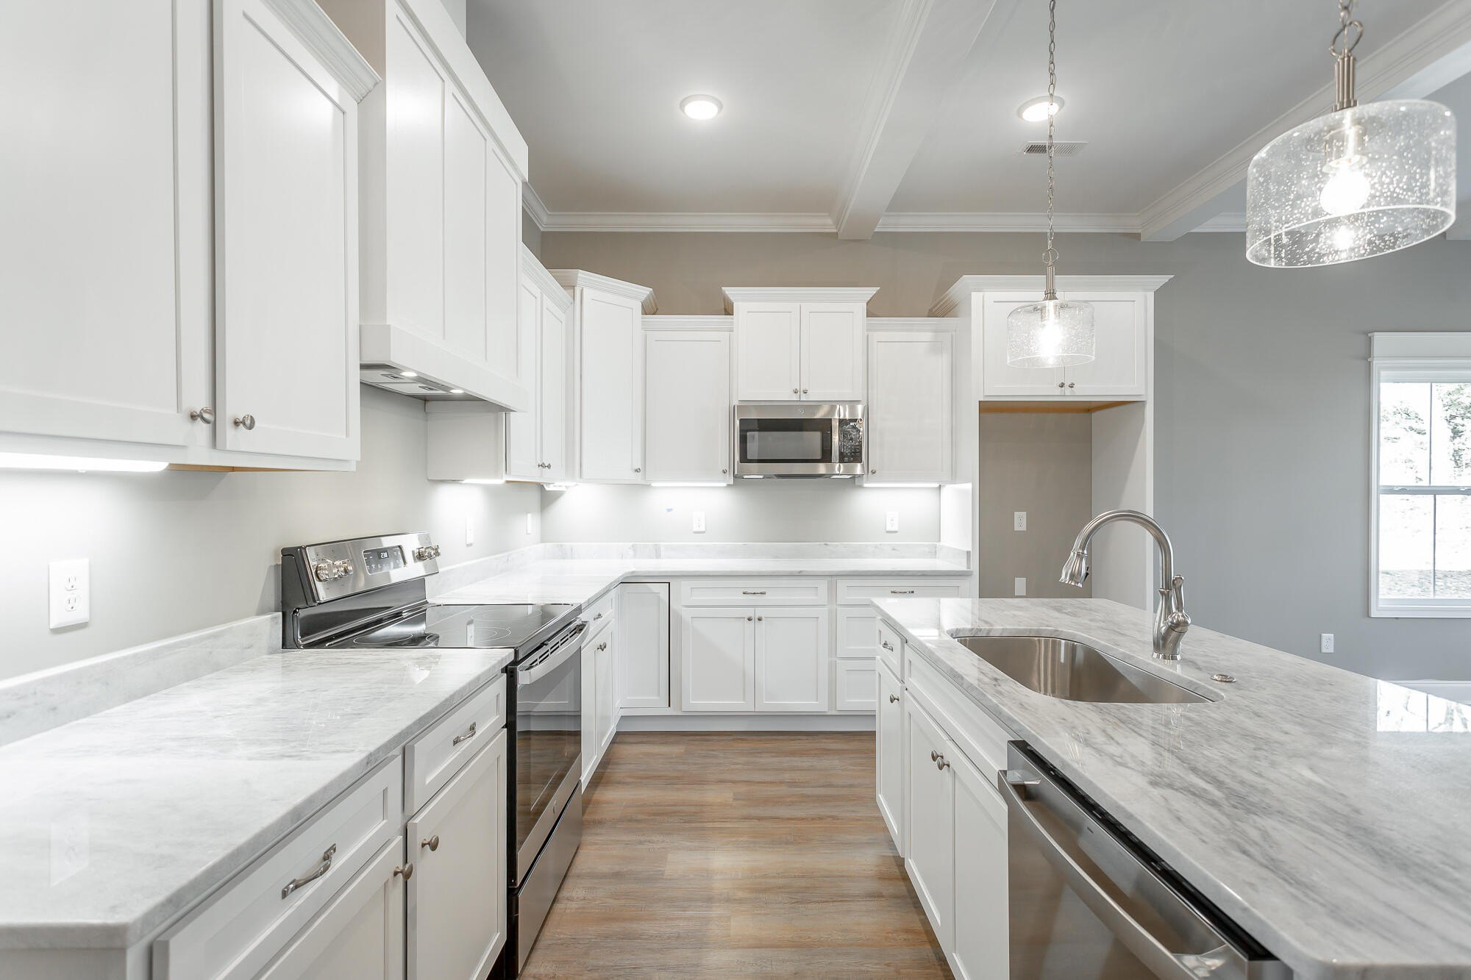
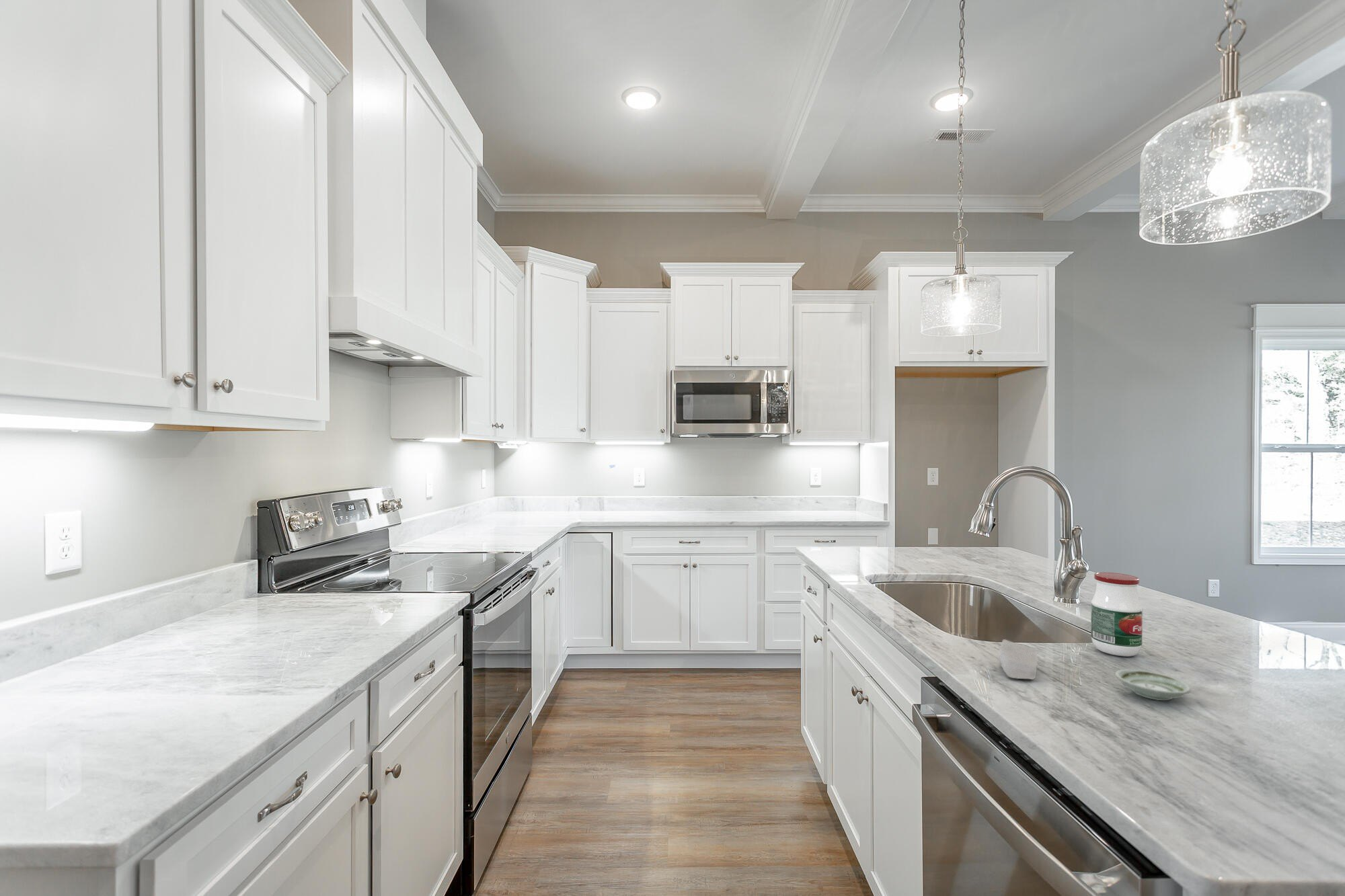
+ soap bar [997,639,1038,680]
+ jar [1090,572,1143,657]
+ saucer [1114,669,1192,701]
